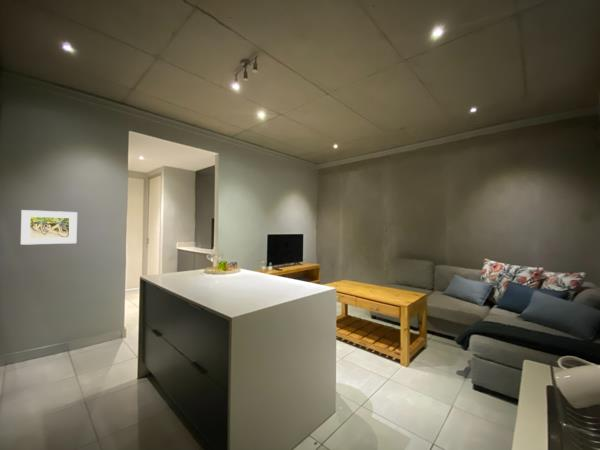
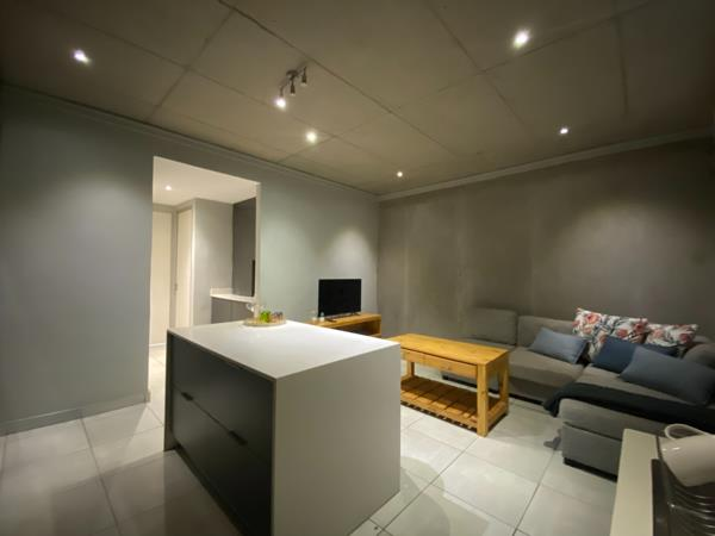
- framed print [20,209,78,246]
